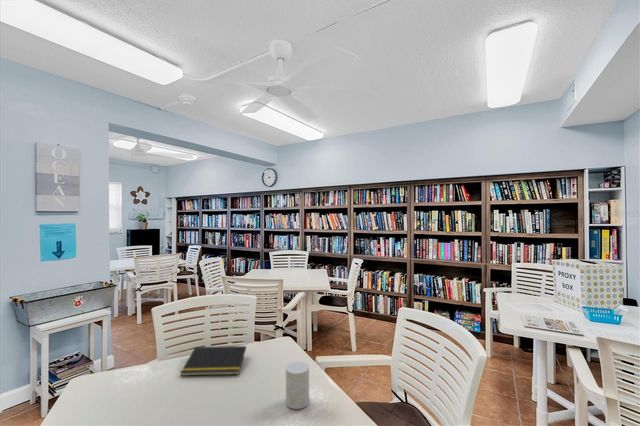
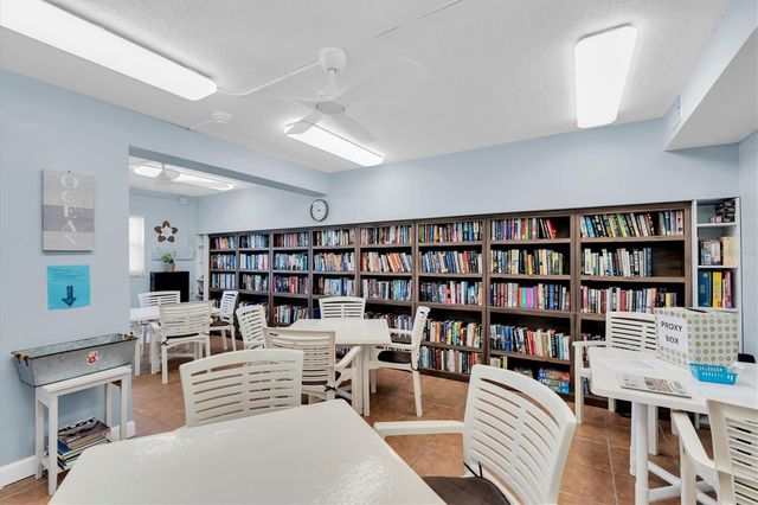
- notepad [179,345,247,377]
- cup [285,361,310,410]
